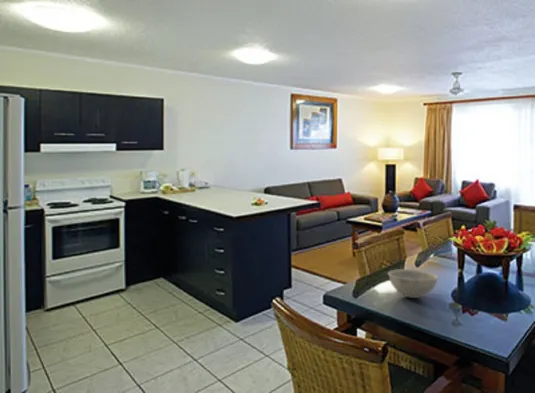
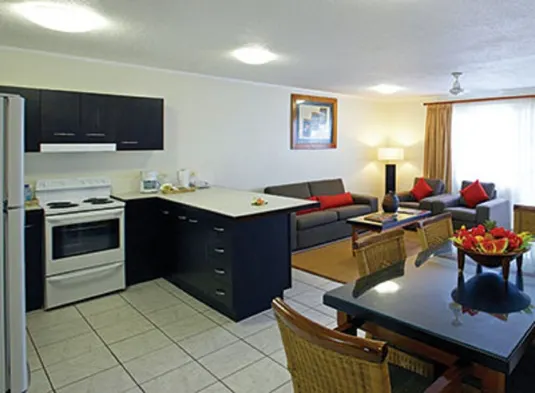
- bowl [387,268,439,299]
